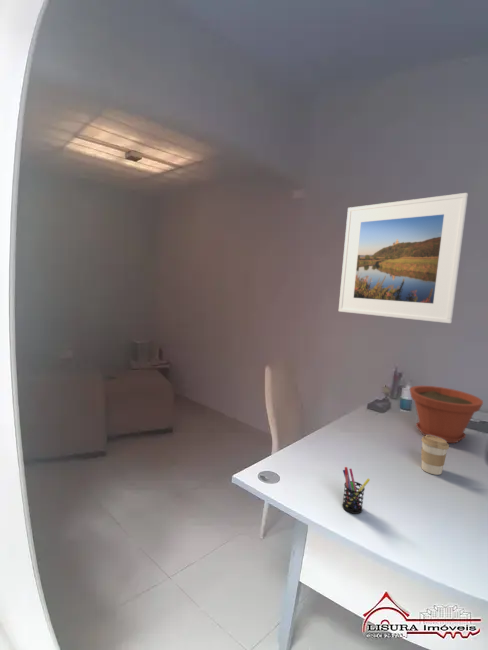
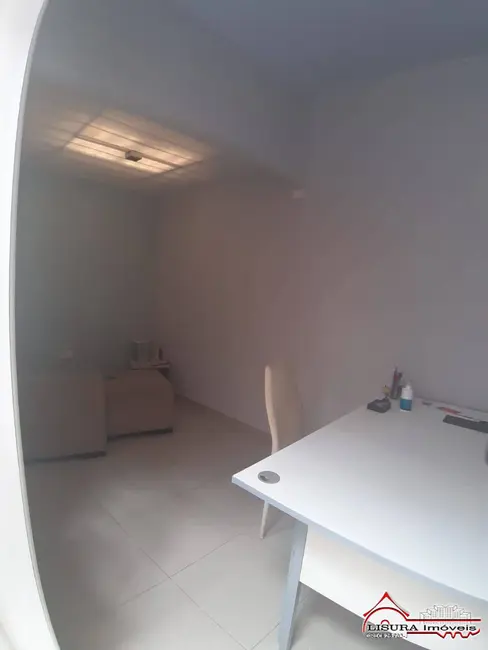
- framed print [338,192,469,324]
- plant pot [409,385,484,444]
- pen holder [341,466,371,515]
- coffee cup [420,435,450,476]
